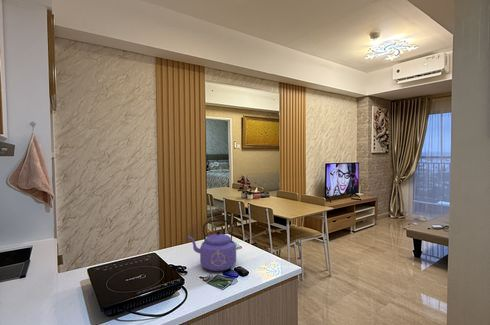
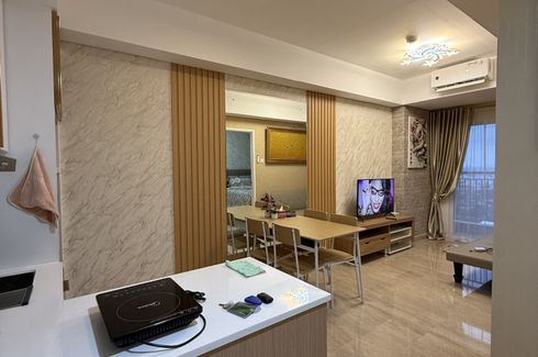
- kettle [187,219,237,272]
